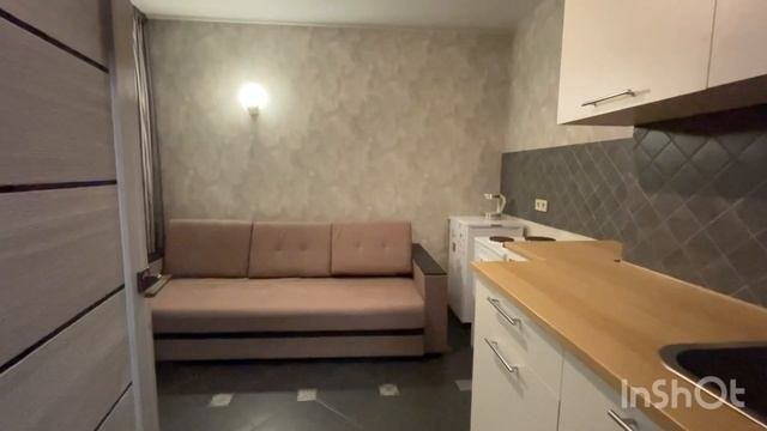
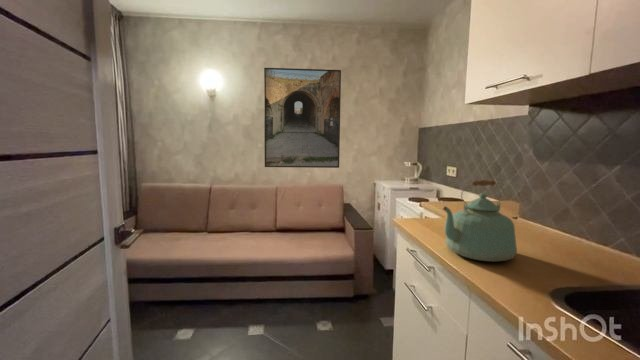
+ kettle [442,179,518,263]
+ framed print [263,67,342,169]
